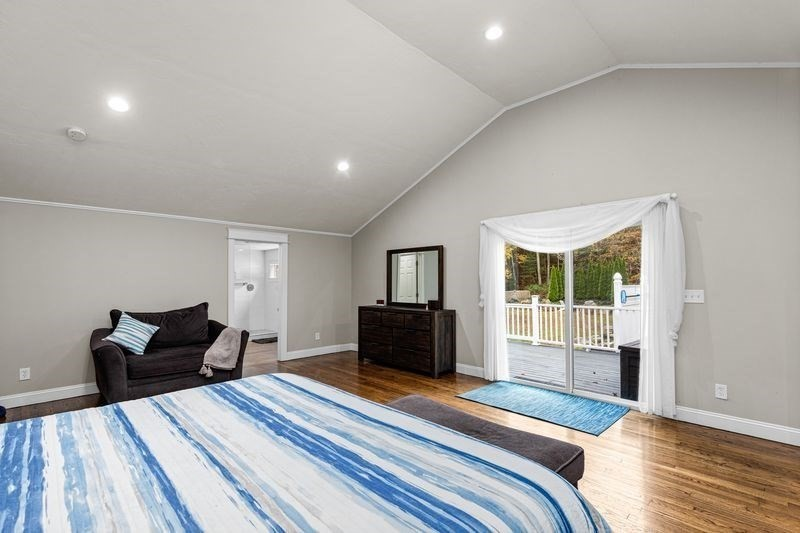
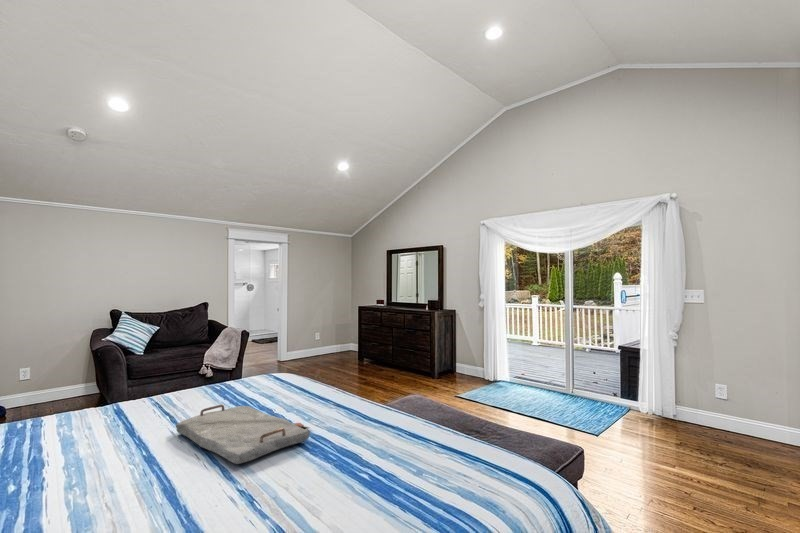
+ serving tray [175,404,312,465]
